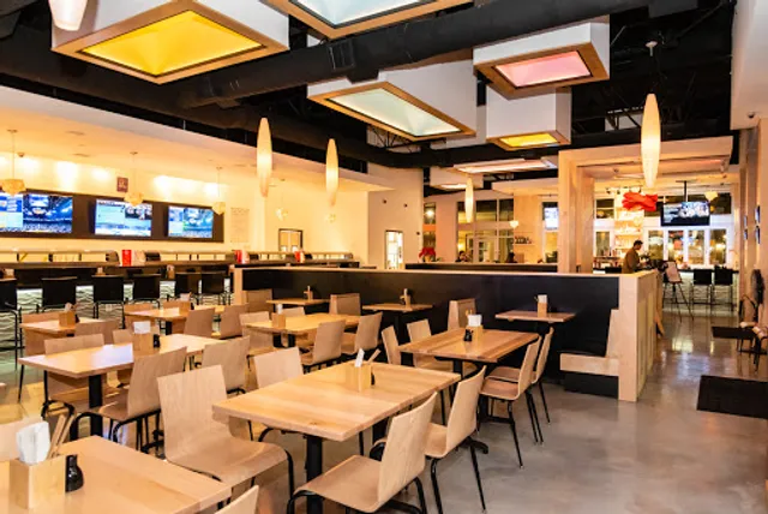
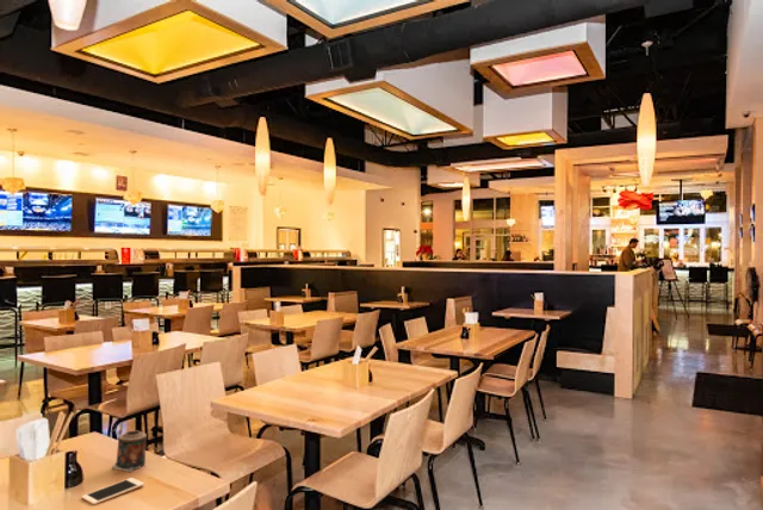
+ cell phone [81,477,145,506]
+ candle [111,430,148,473]
